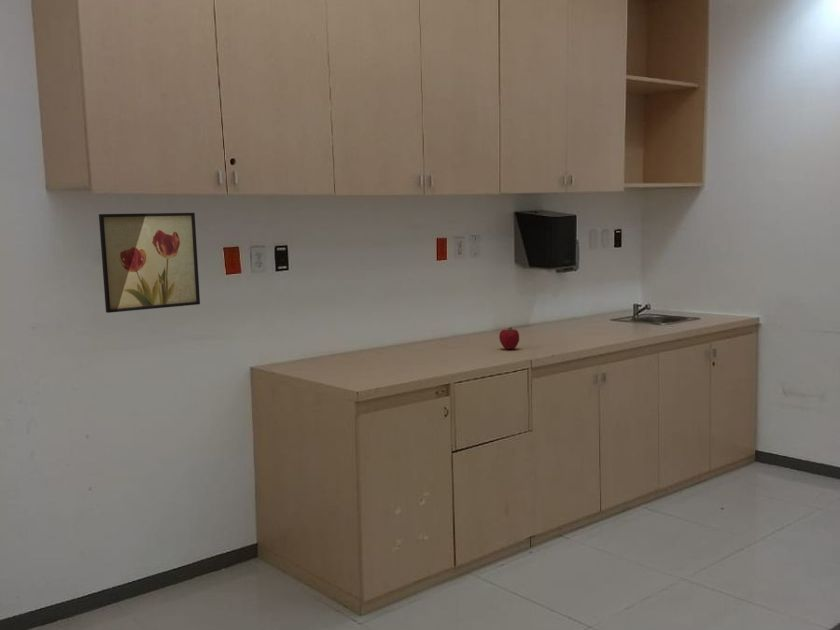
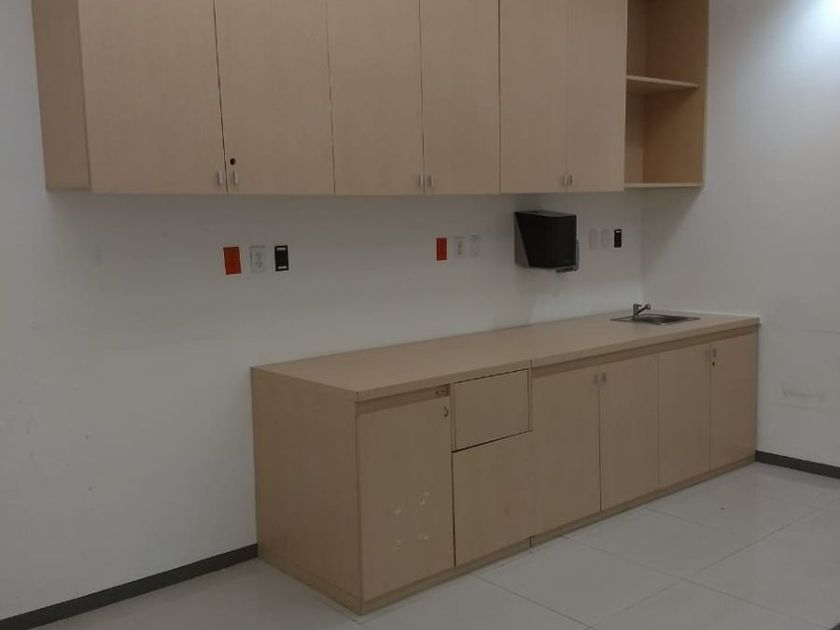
- wall art [98,212,201,314]
- fruit [498,326,520,350]
